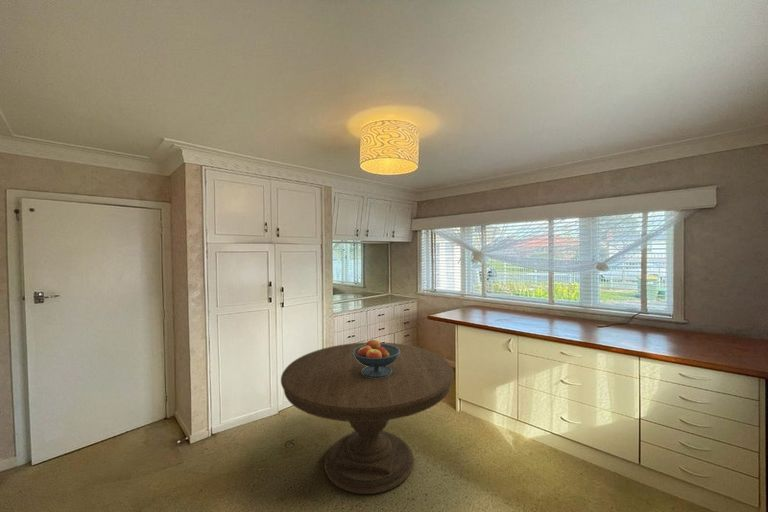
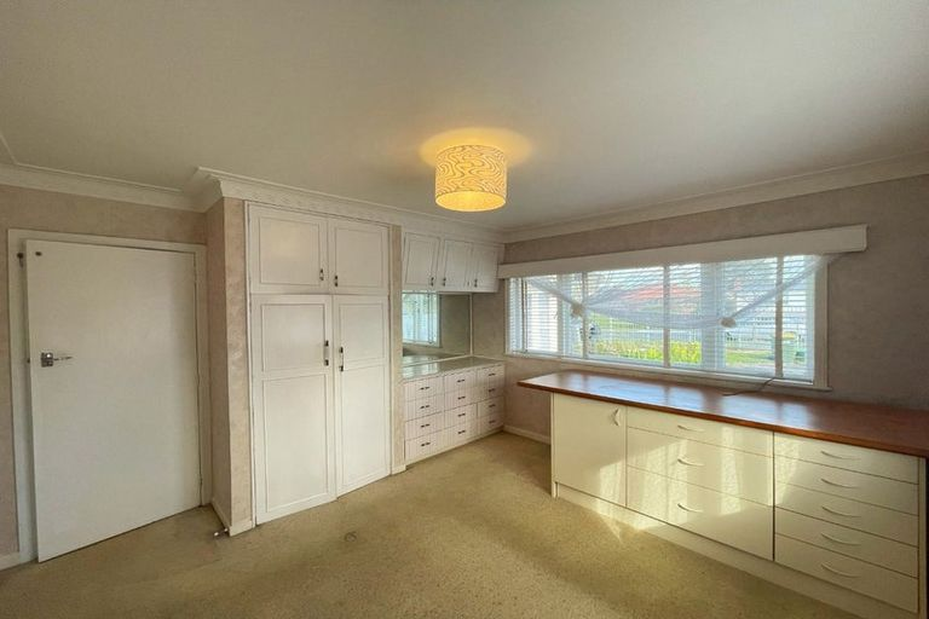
- fruit bowl [353,338,400,378]
- dining table [280,341,455,495]
